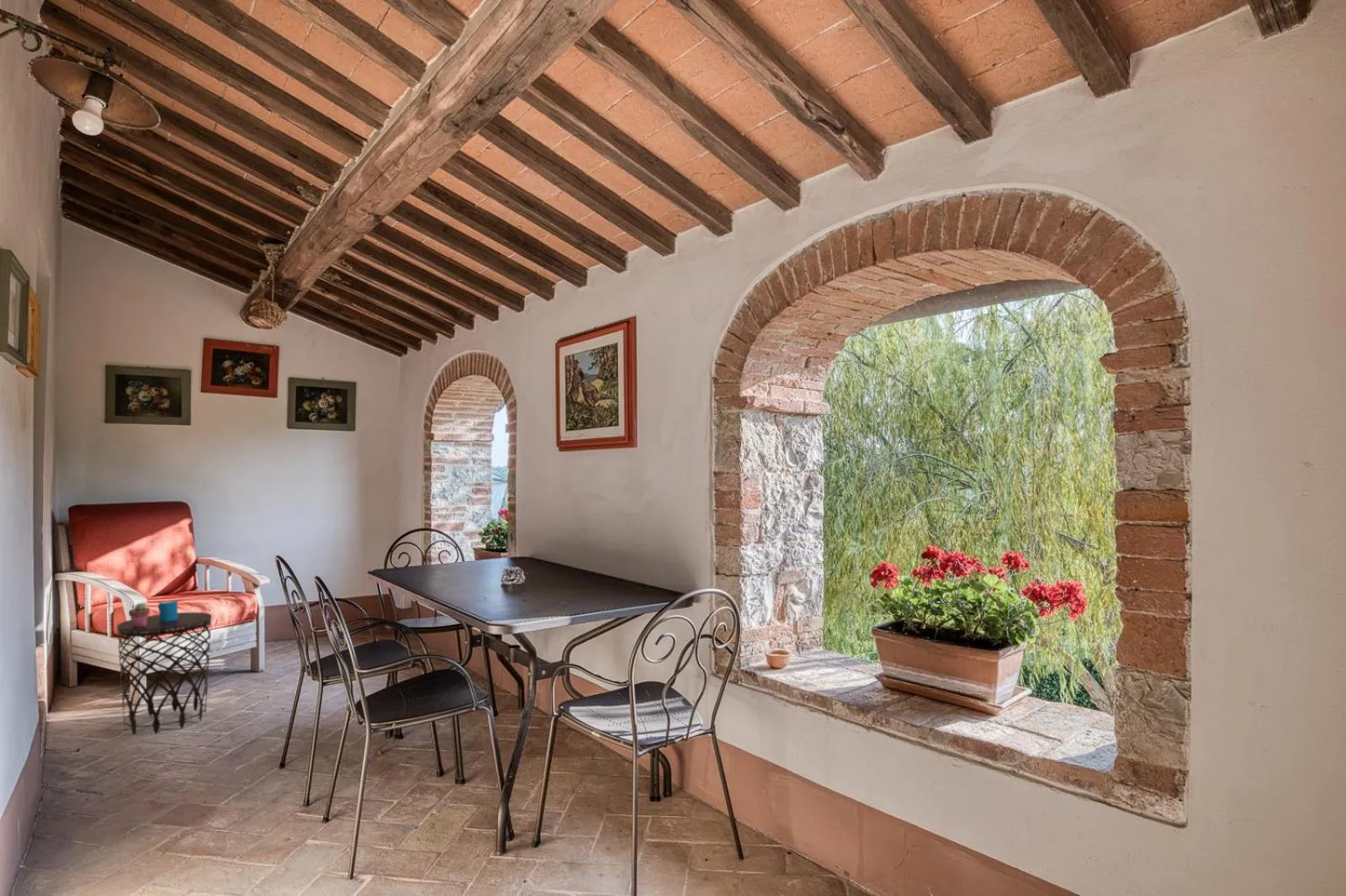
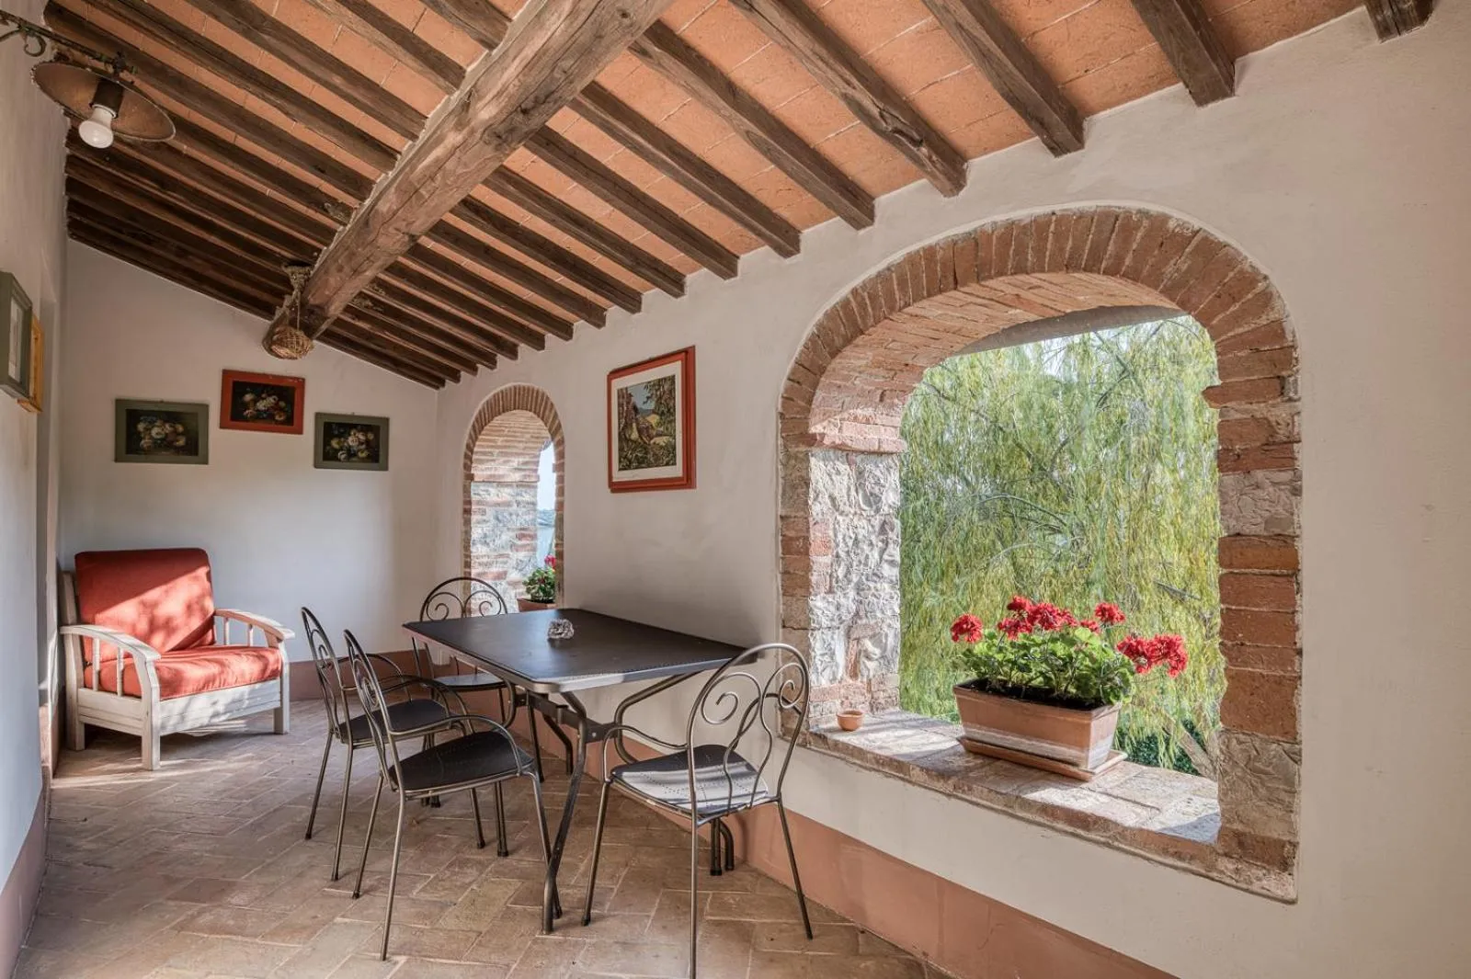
- potted succulent [128,602,151,627]
- side table [116,612,213,735]
- mug [157,600,178,622]
